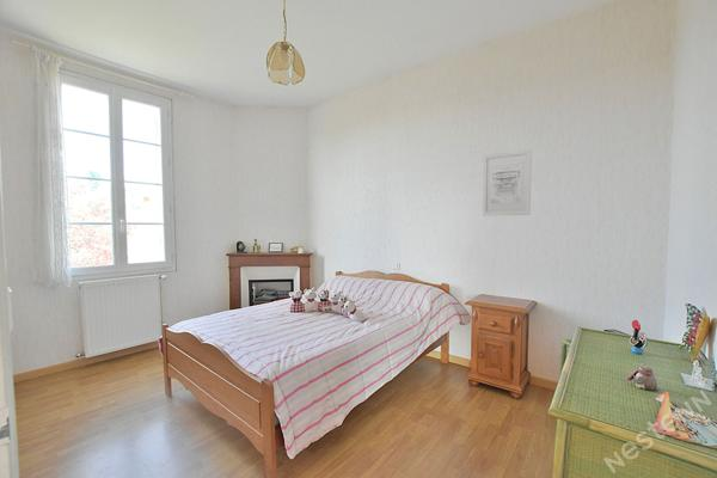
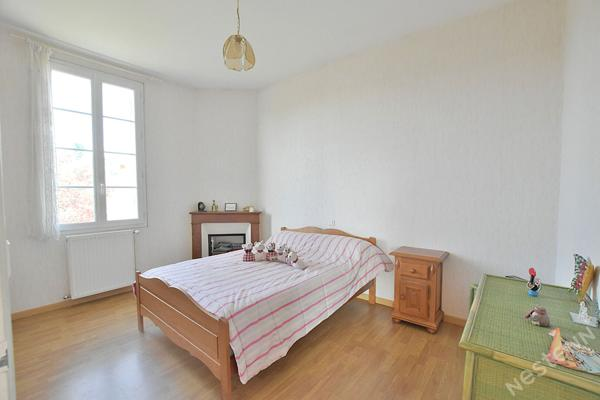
- wall art [482,148,533,217]
